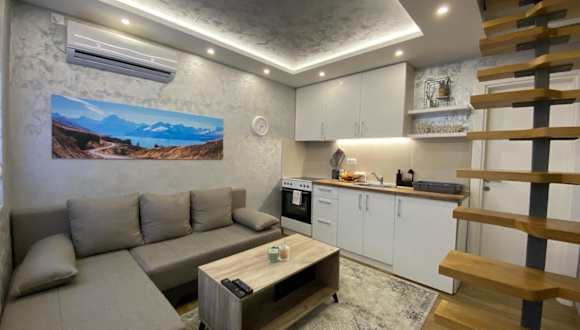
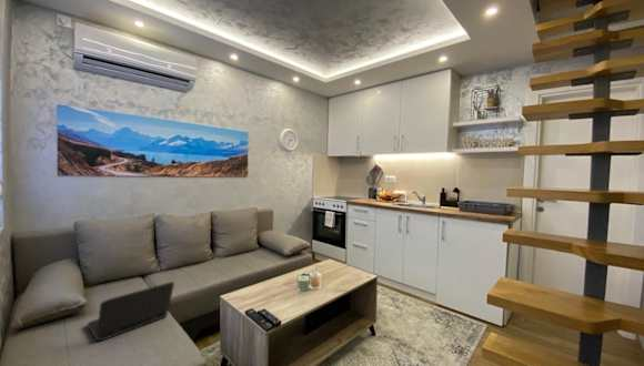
+ laptop [87,281,175,343]
